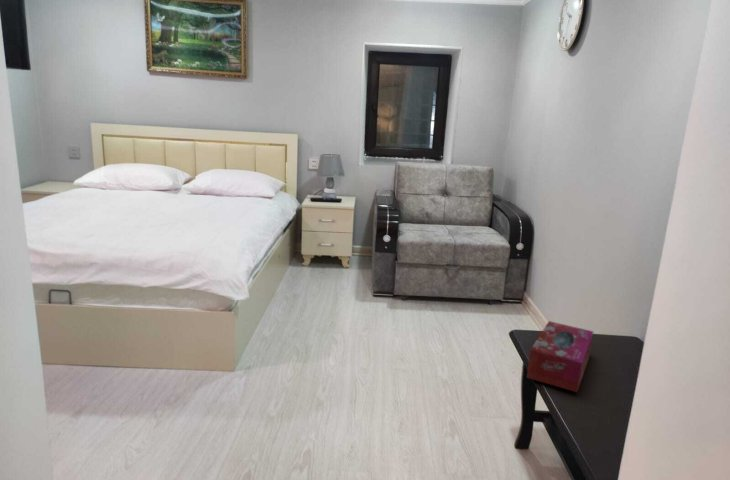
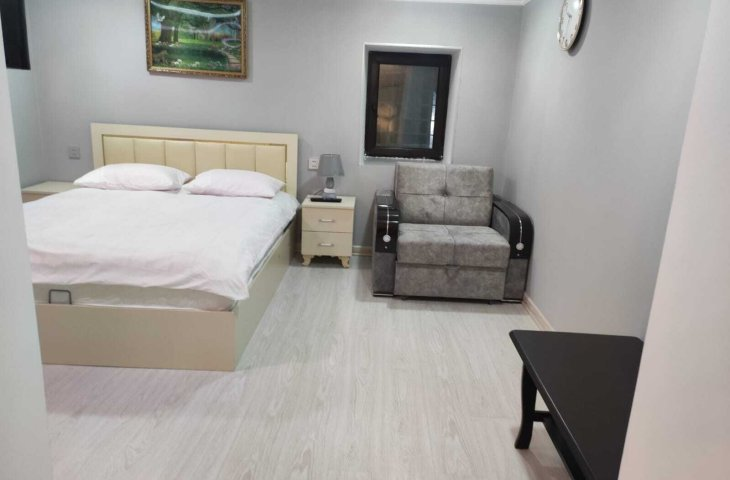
- tissue box [526,320,595,393]
